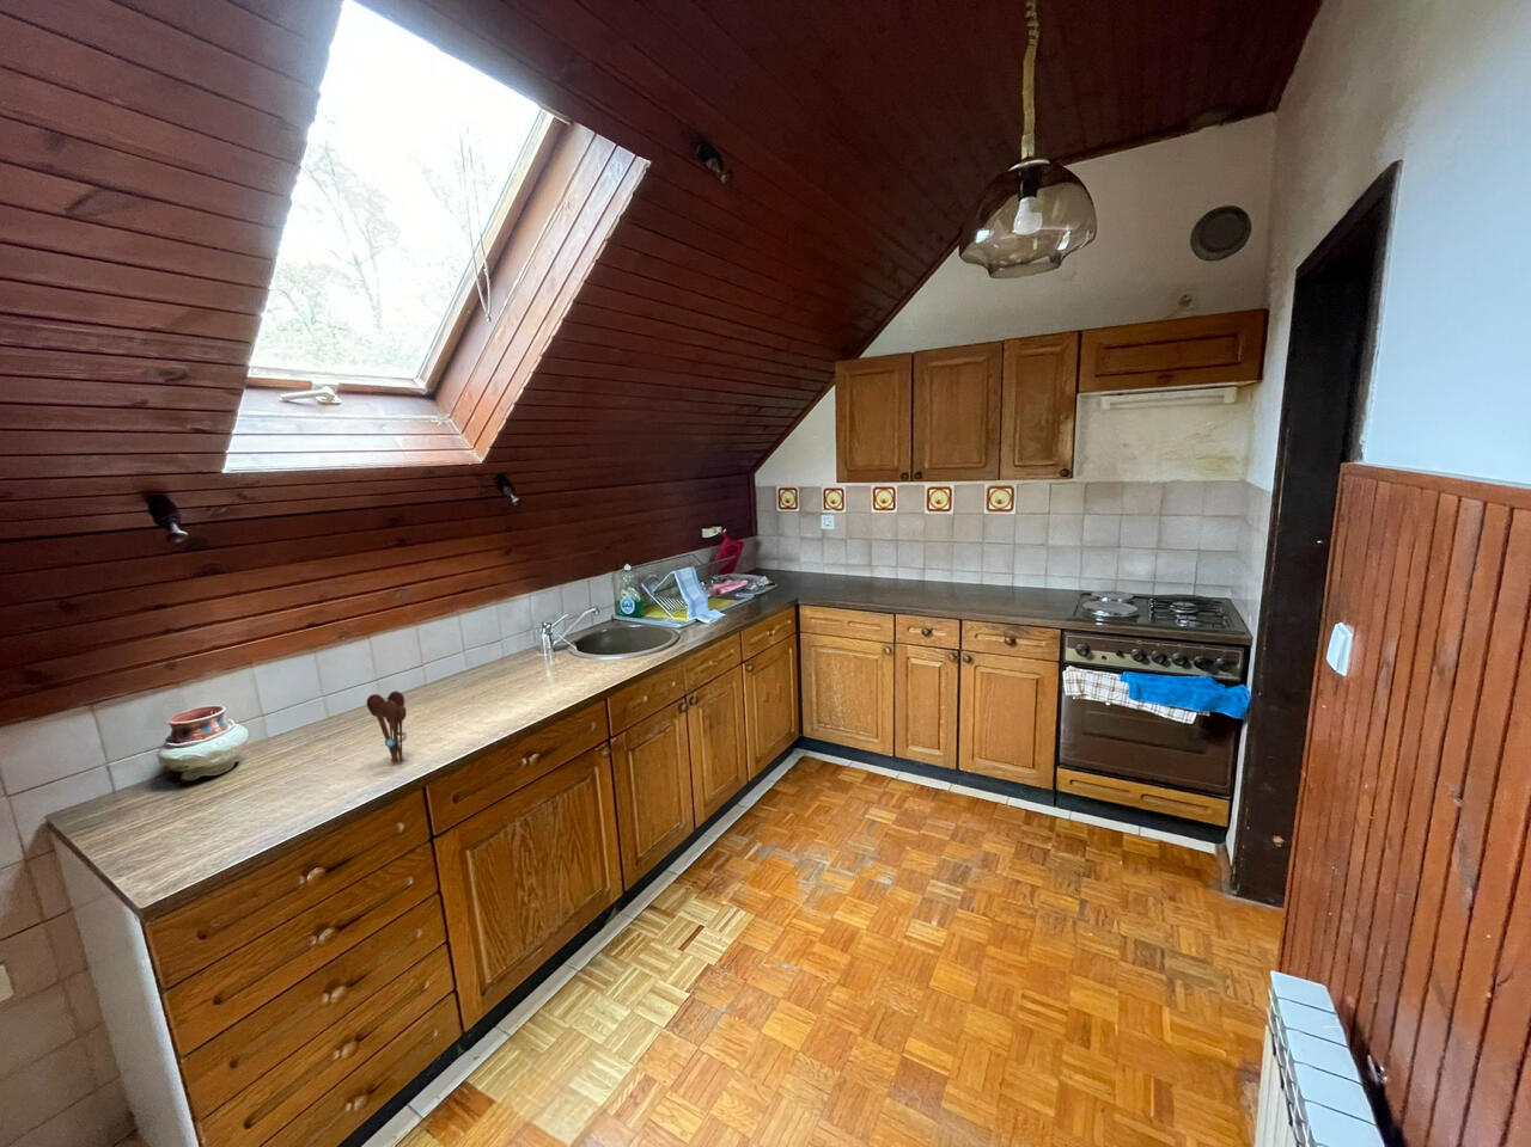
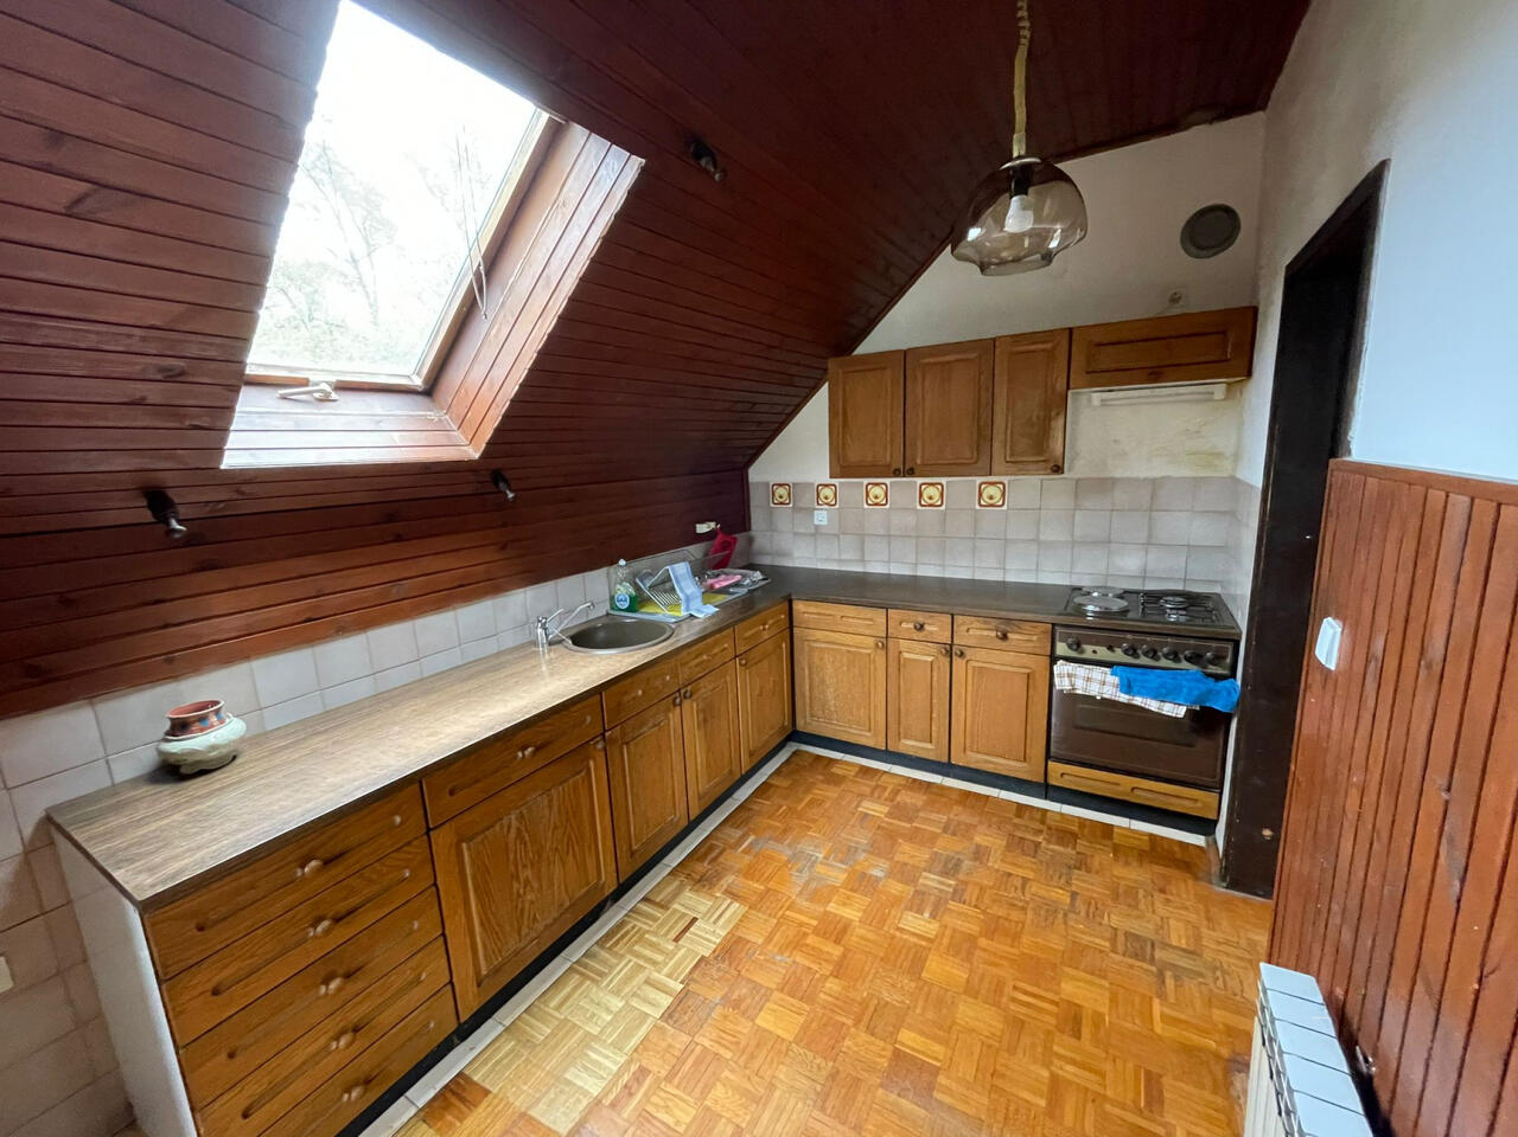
- utensil holder [366,690,407,764]
